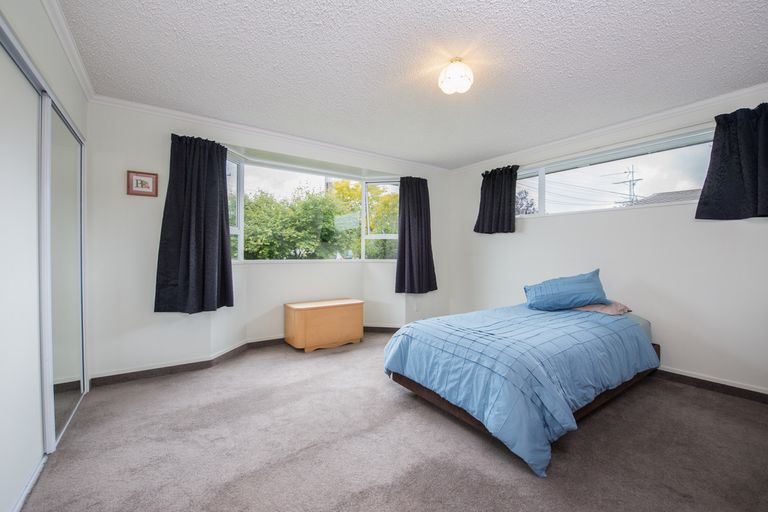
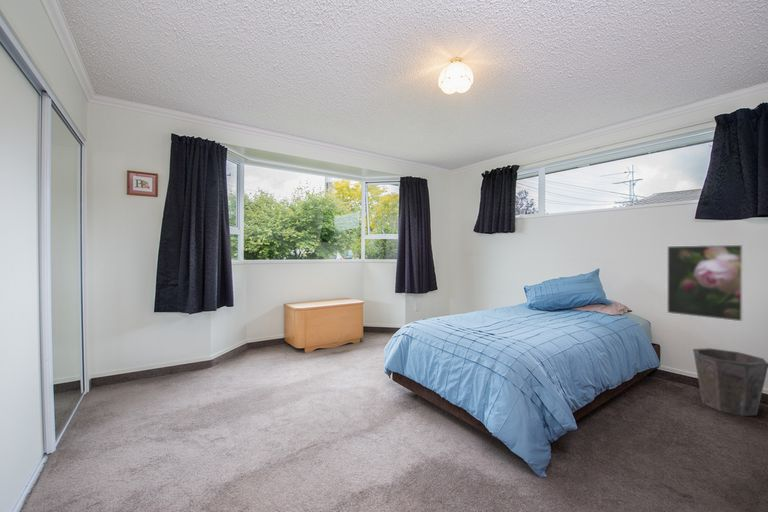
+ waste bin [692,347,768,417]
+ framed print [666,244,744,322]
